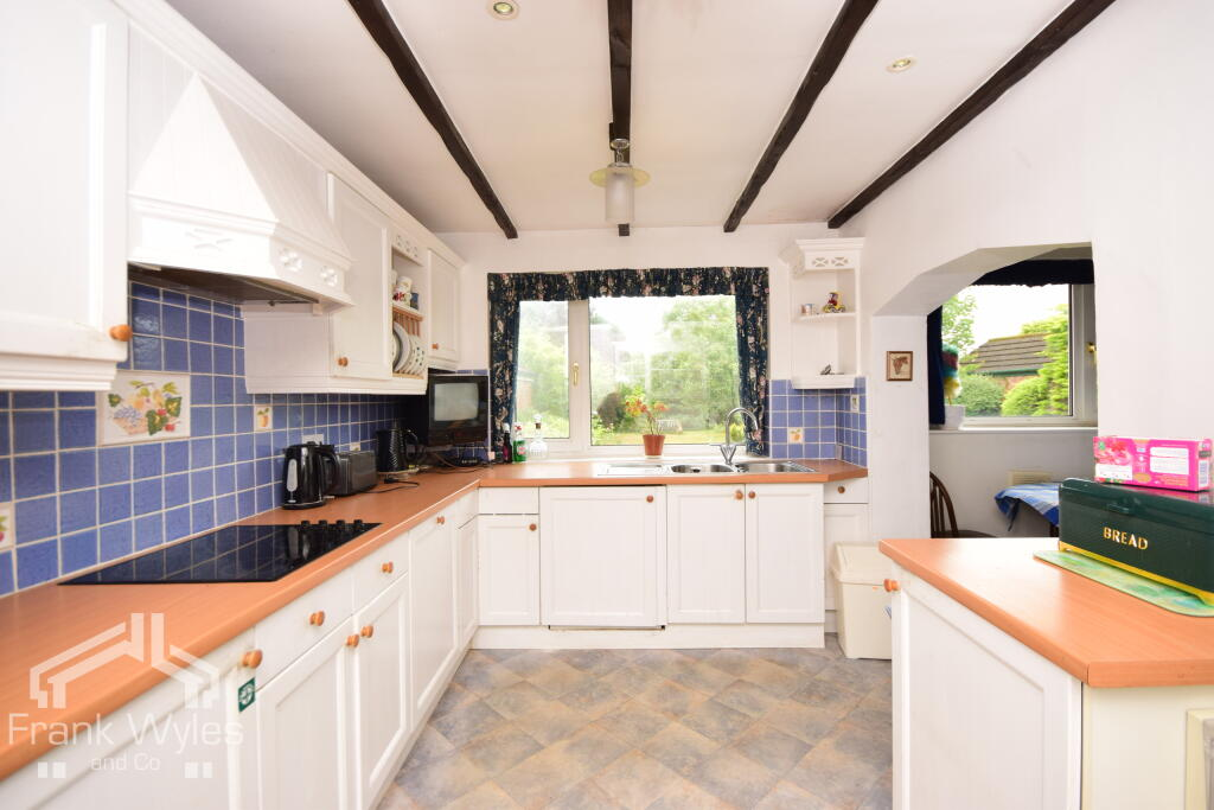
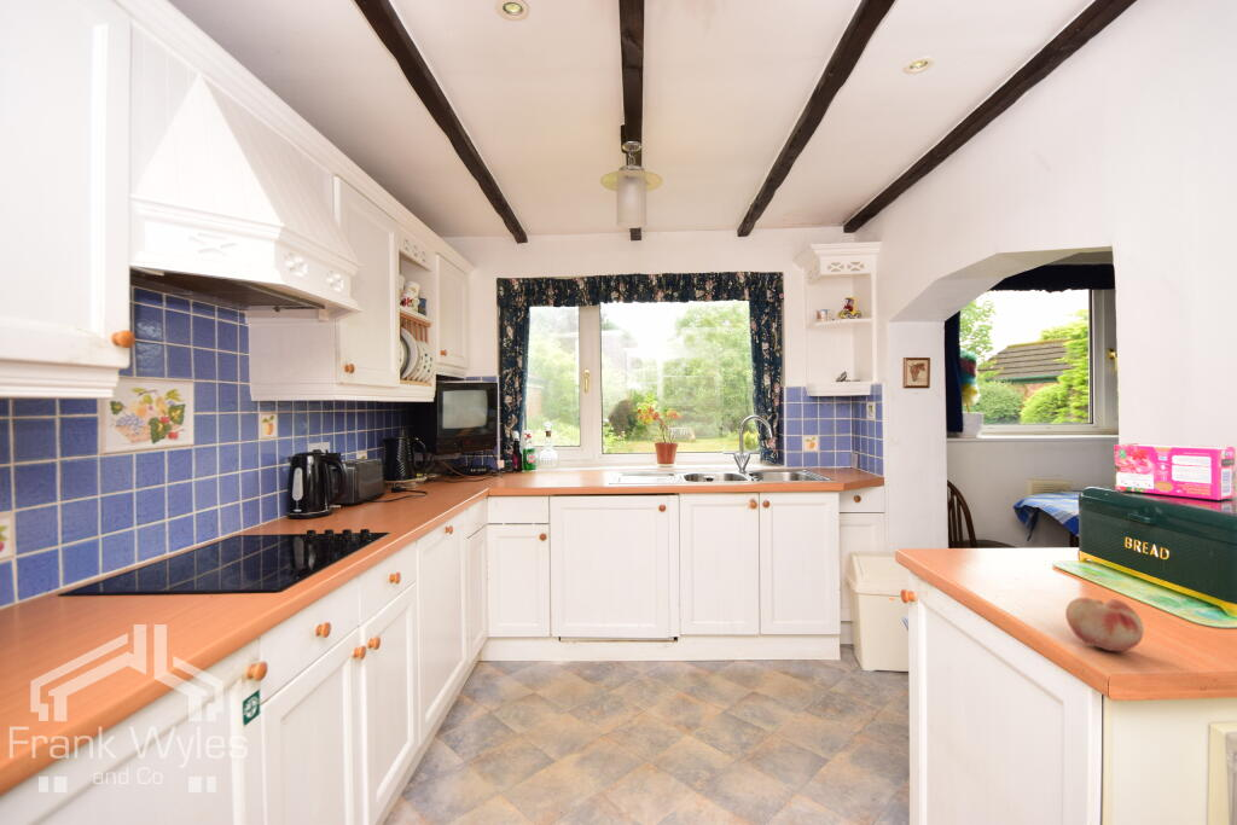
+ fruit [1064,597,1144,652]
